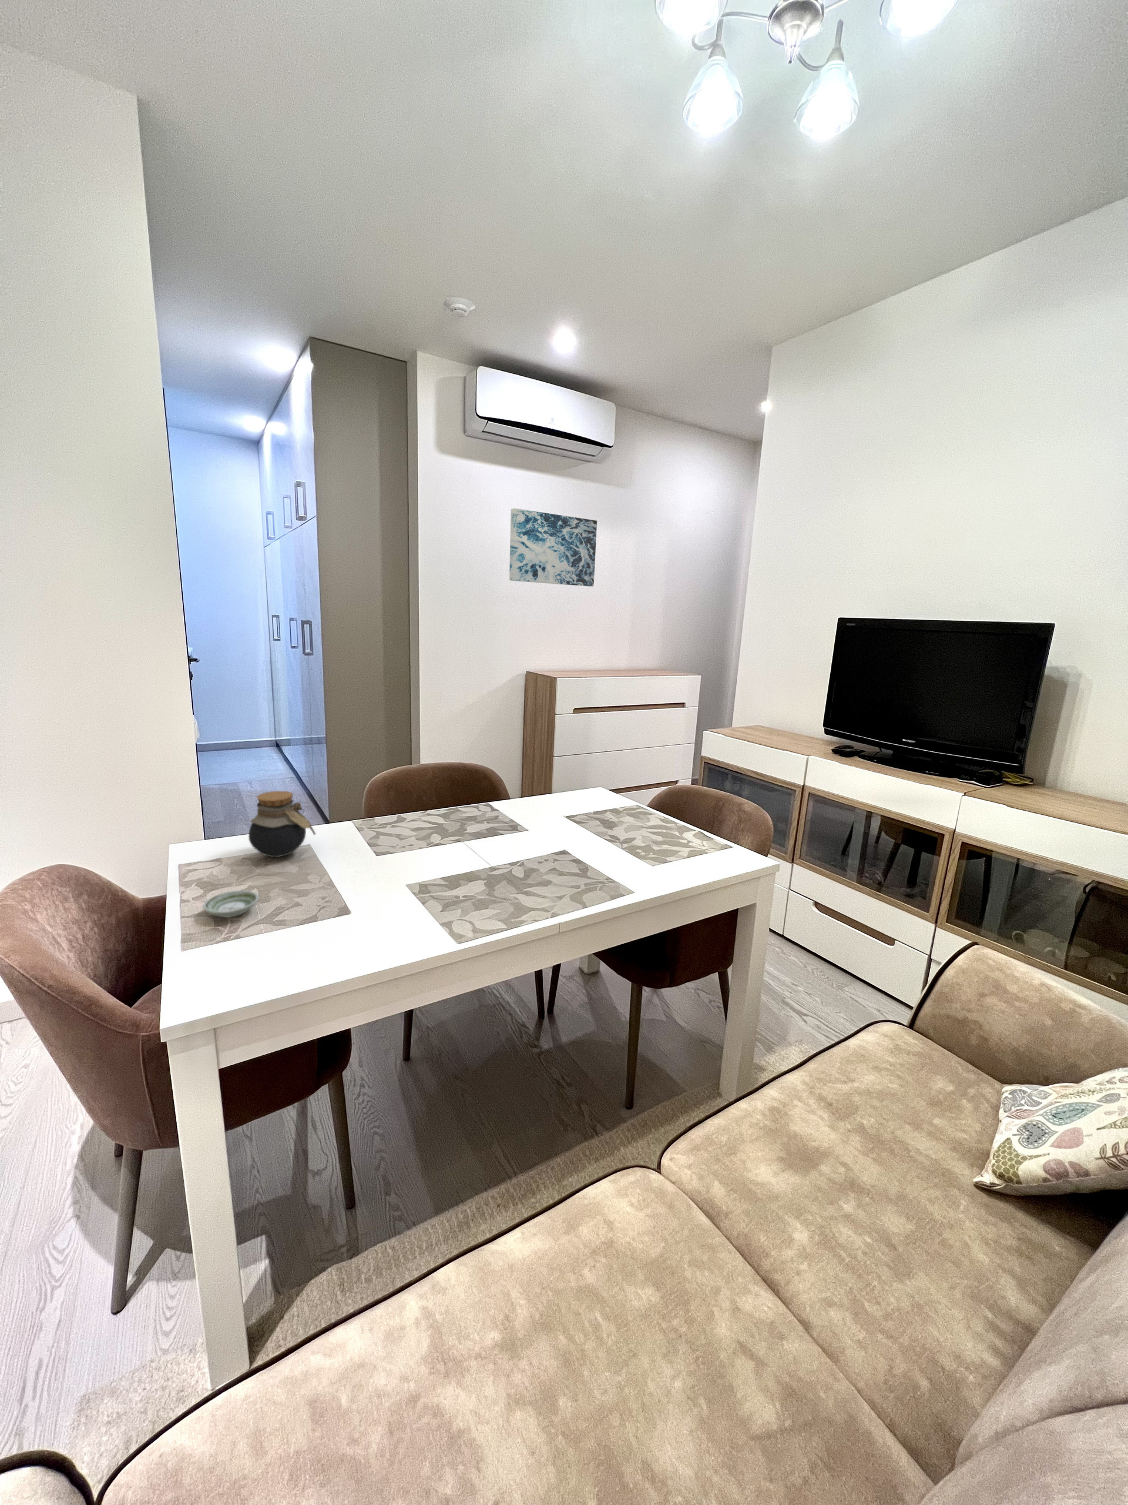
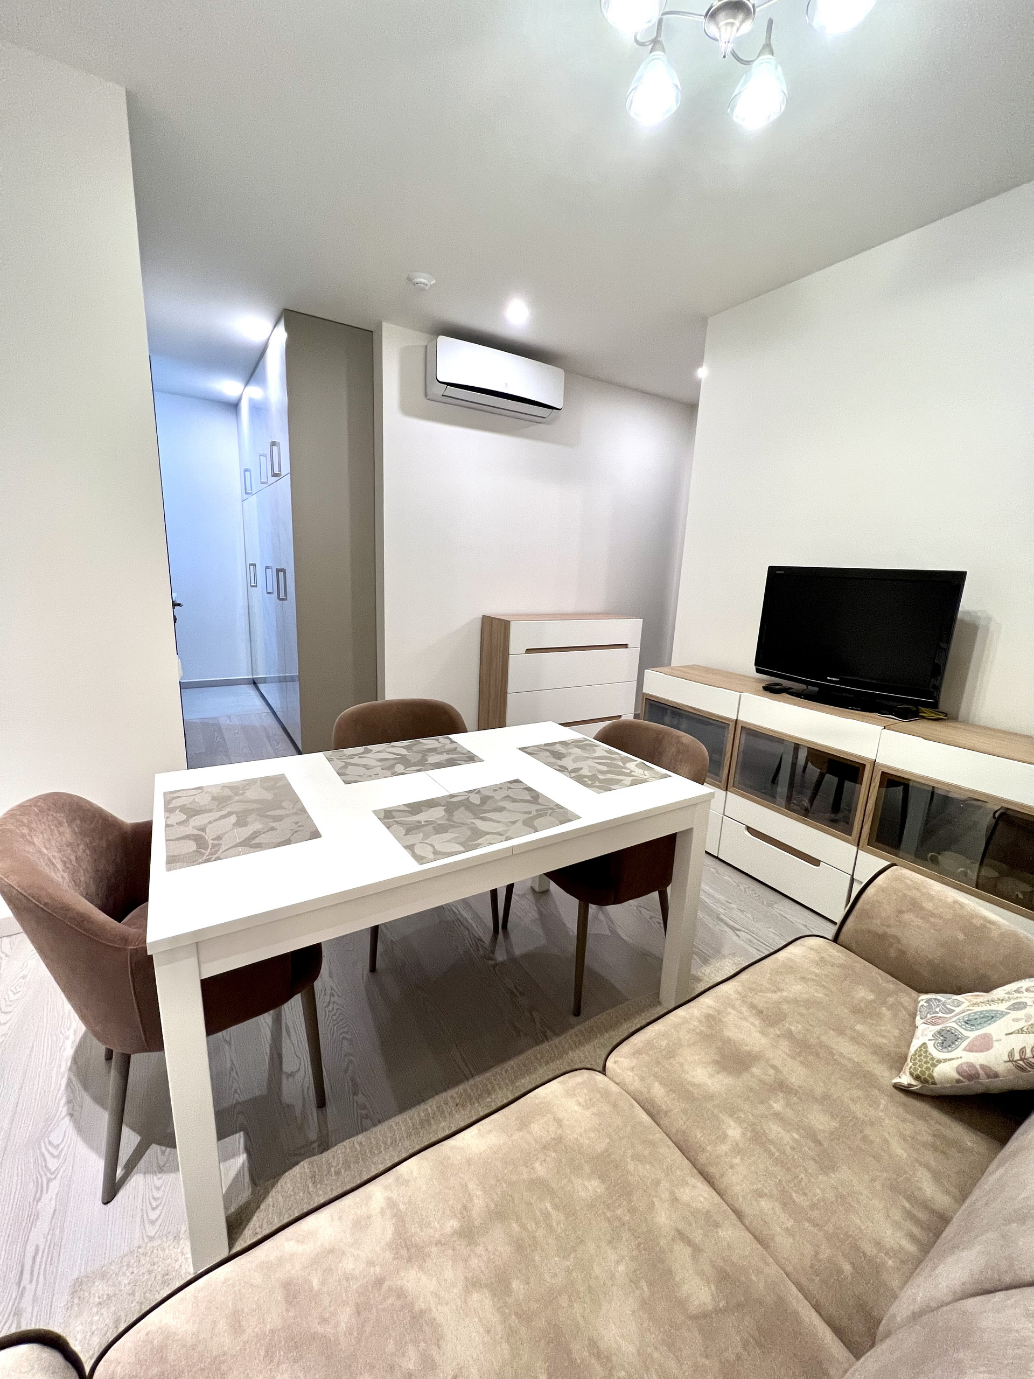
- jar [248,790,316,858]
- wall art [508,508,597,587]
- saucer [203,890,259,918]
